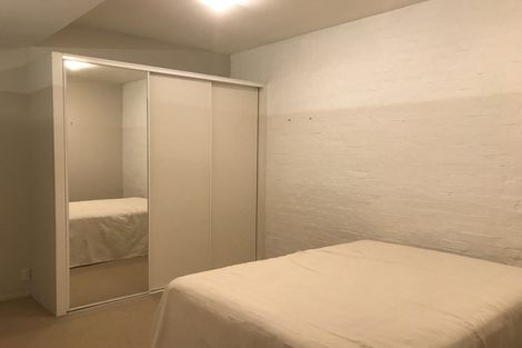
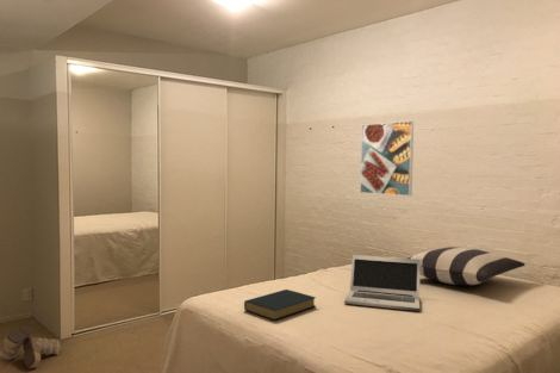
+ hardback book [243,288,317,322]
+ laptop [343,254,421,312]
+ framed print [359,120,415,197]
+ boots [0,325,61,369]
+ pillow [406,245,525,287]
